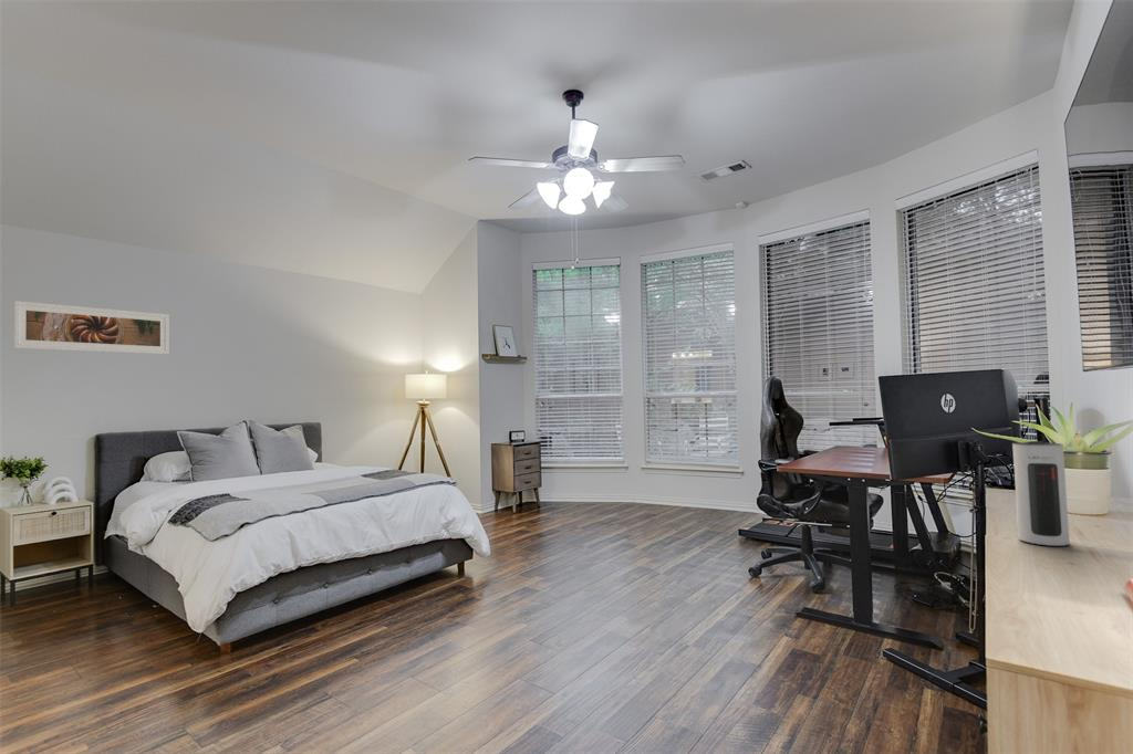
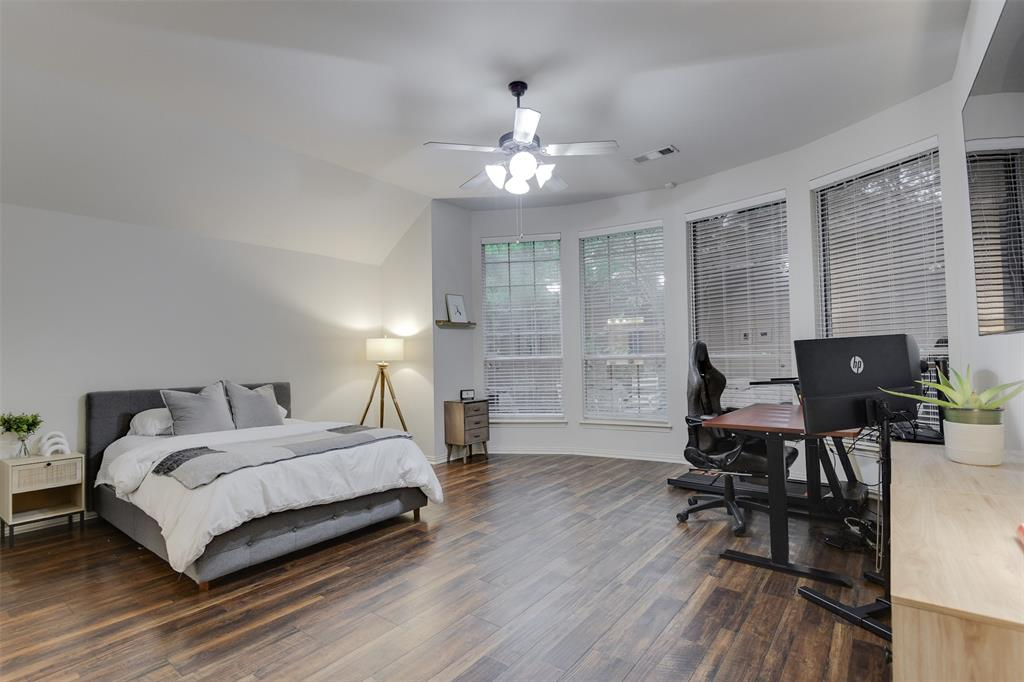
- speaker [1011,440,1071,547]
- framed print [12,300,170,355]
